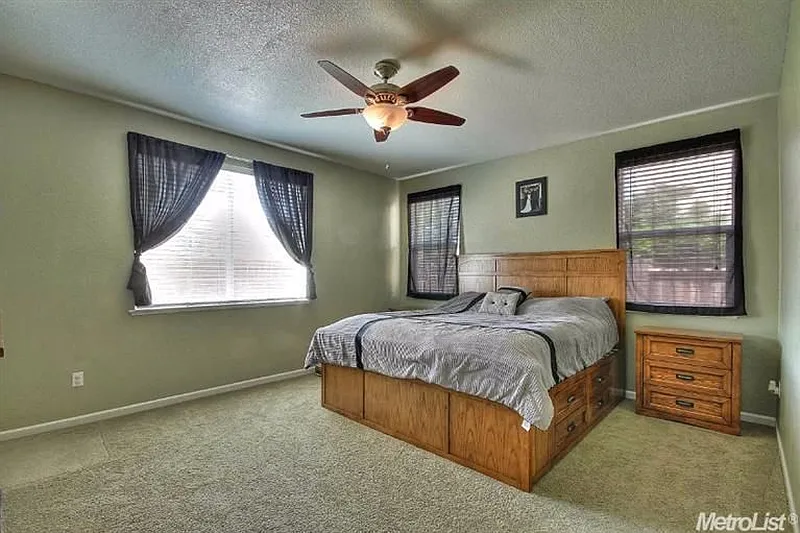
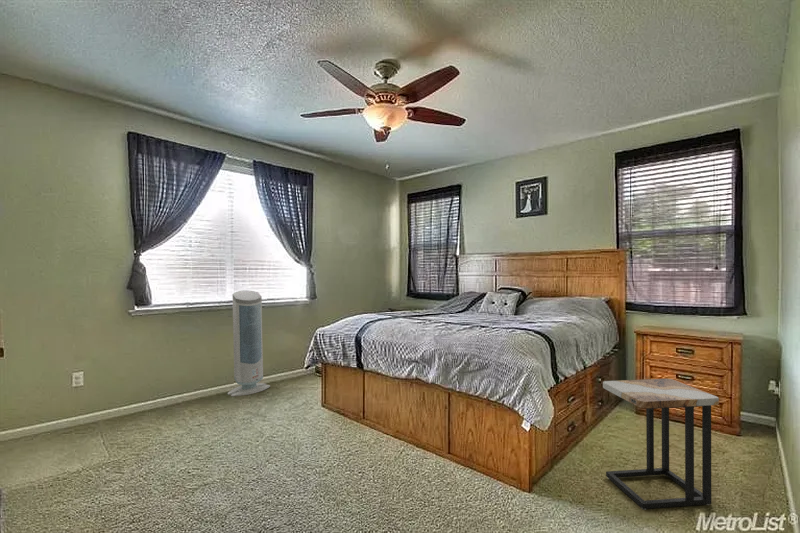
+ air purifier [226,289,271,397]
+ side table [602,378,720,511]
